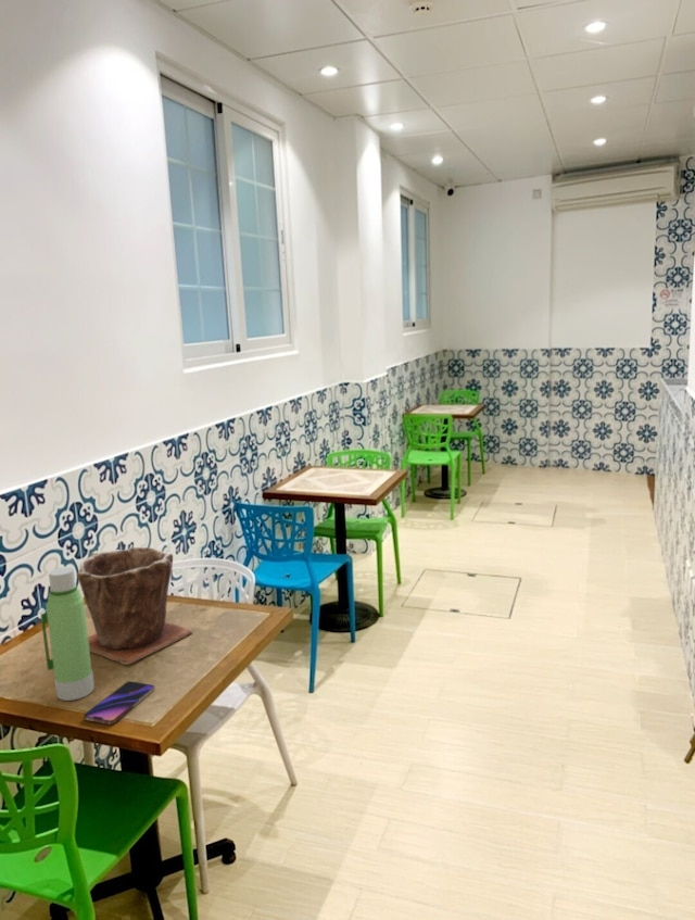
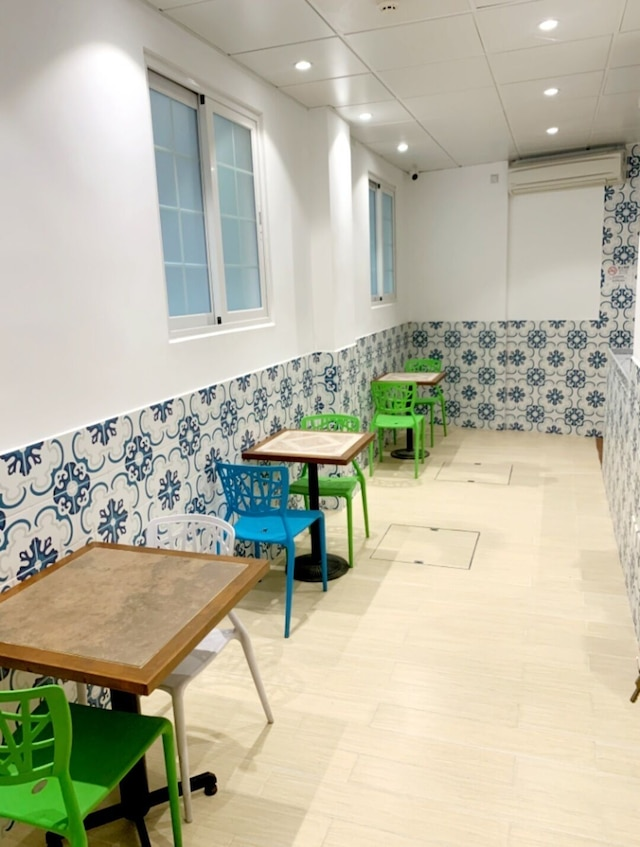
- water bottle [40,566,96,702]
- plant pot [76,546,194,666]
- smartphone [84,680,155,726]
